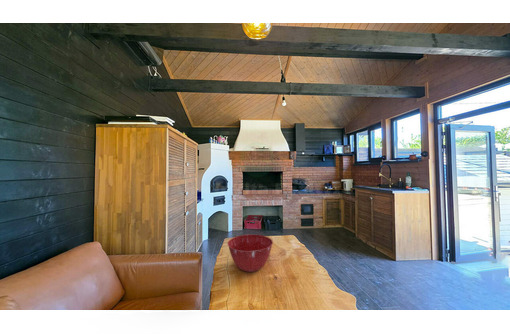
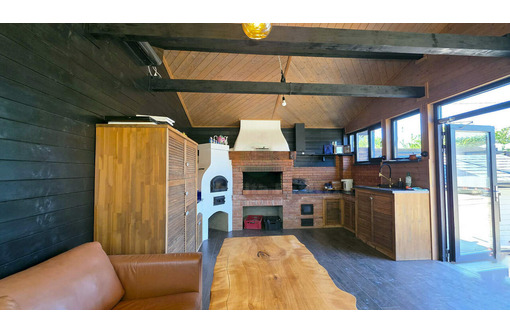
- mixing bowl [227,233,274,273]
